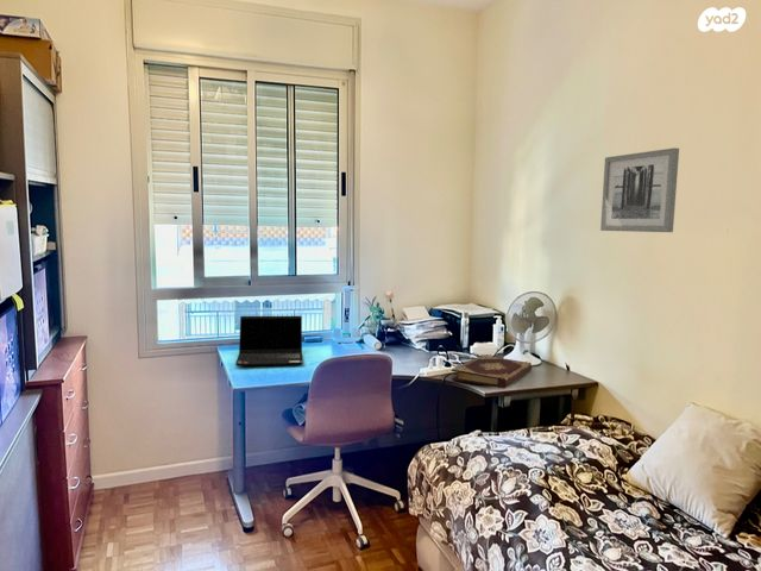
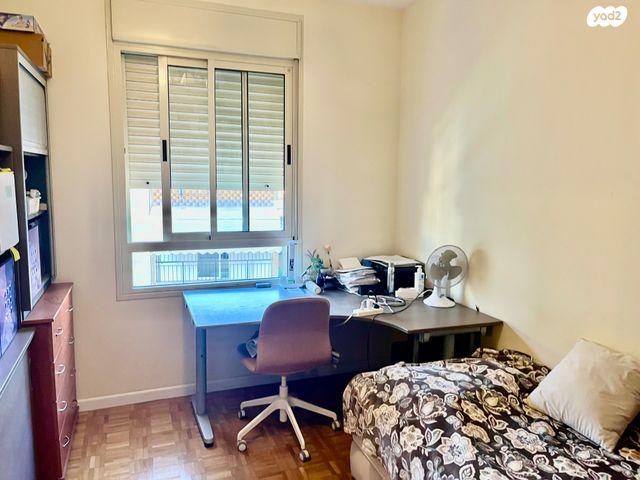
- laptop computer [234,315,304,366]
- book [451,353,533,390]
- wall art [599,146,680,233]
